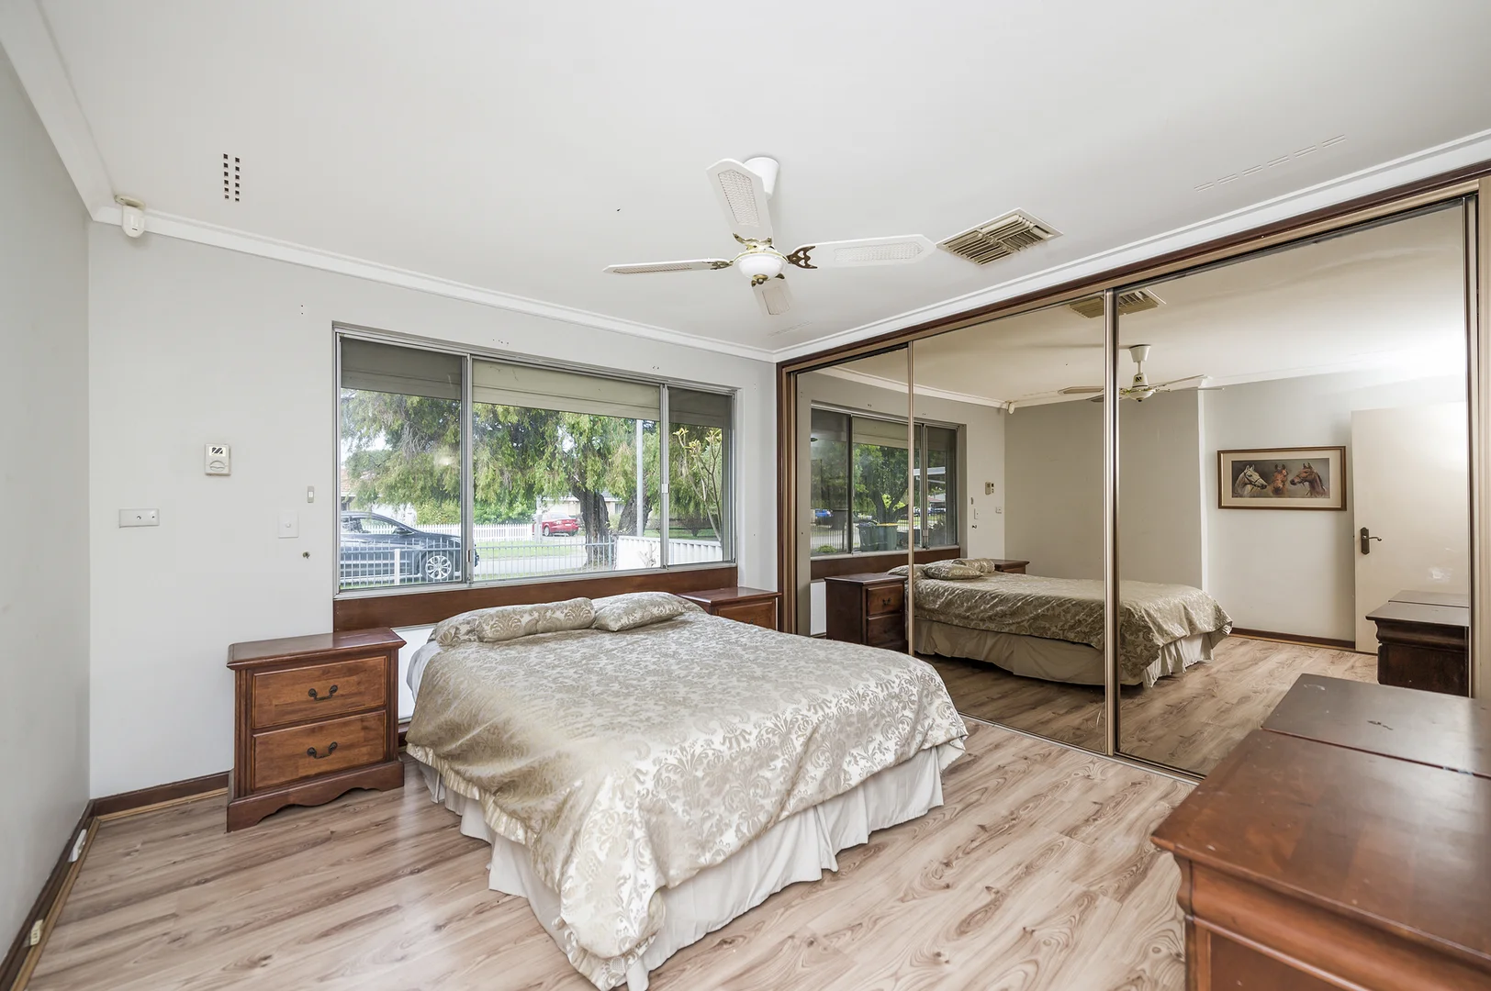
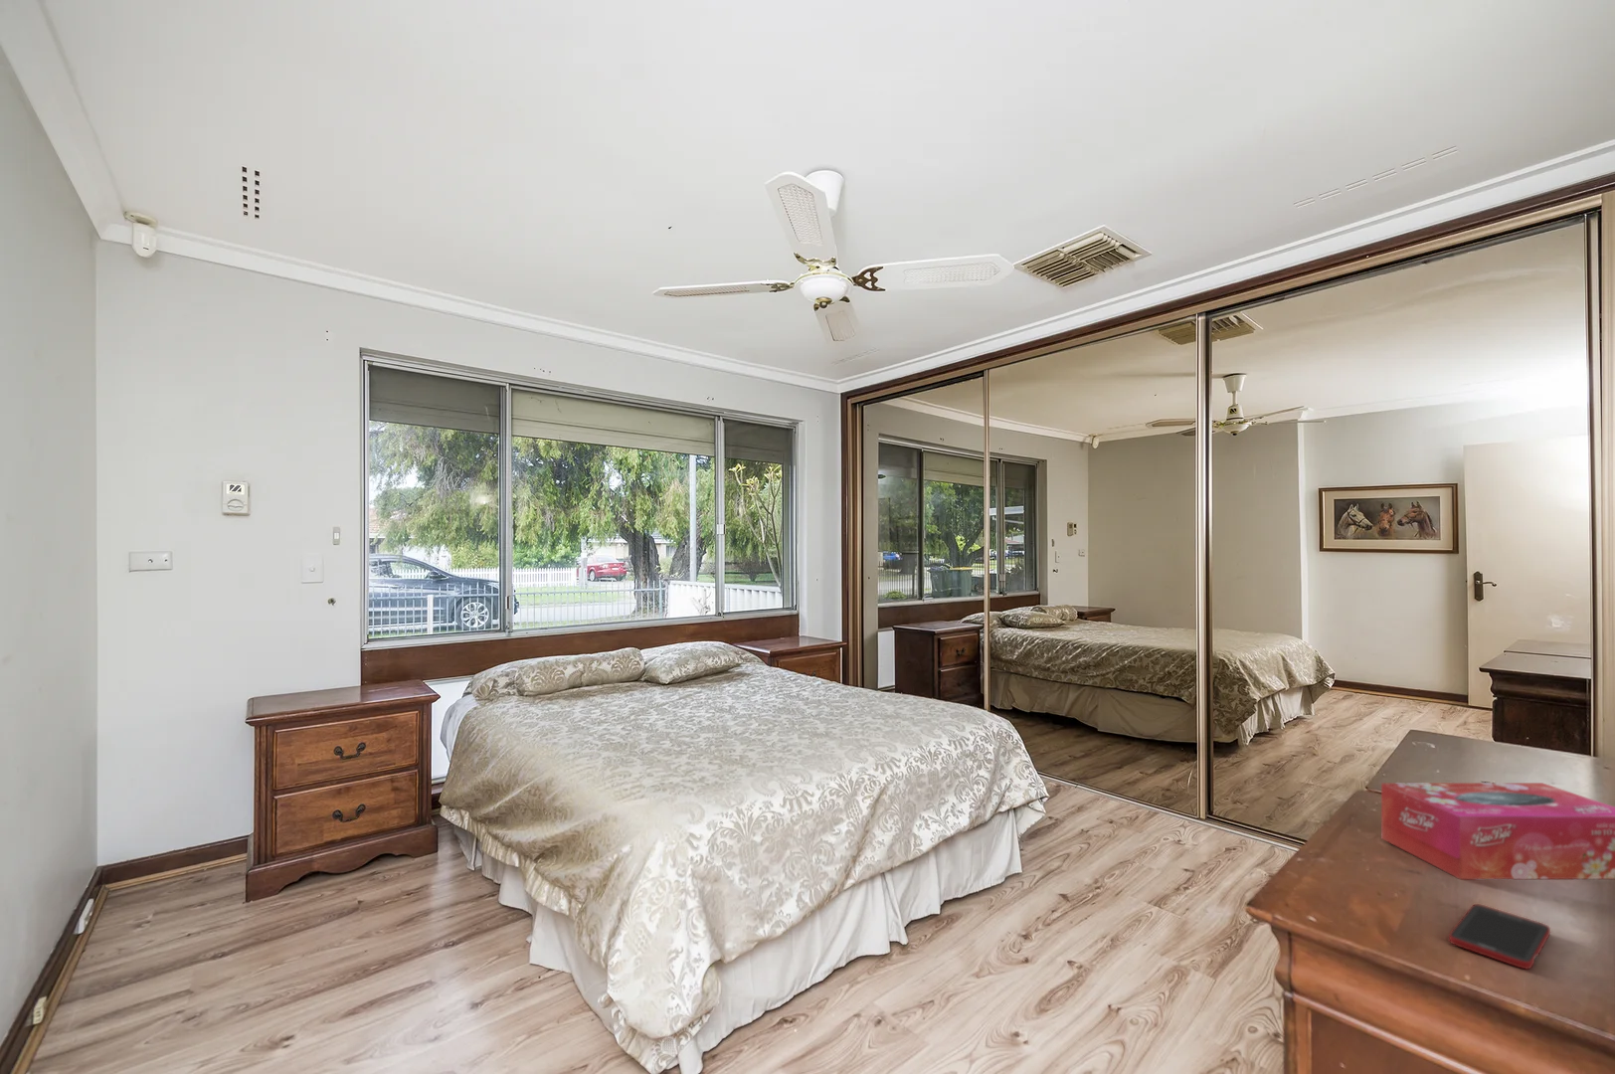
+ tissue box [1380,782,1615,880]
+ cell phone [1448,903,1552,971]
